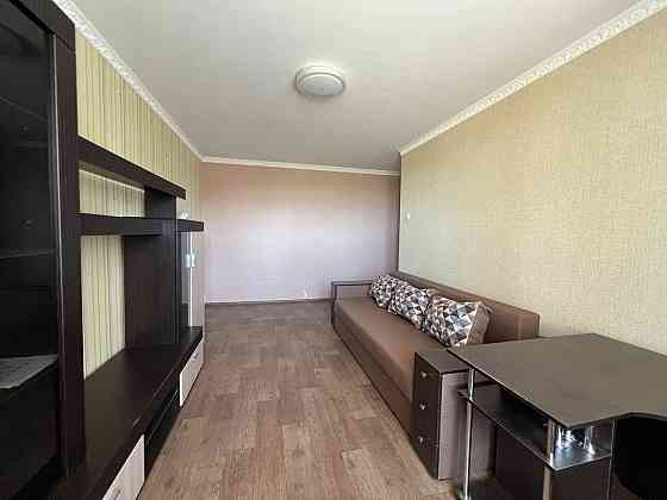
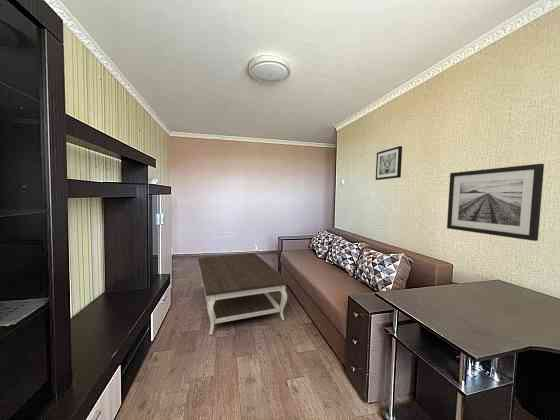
+ wall art [446,163,545,242]
+ wall art [375,145,403,181]
+ coffee table [197,252,291,336]
